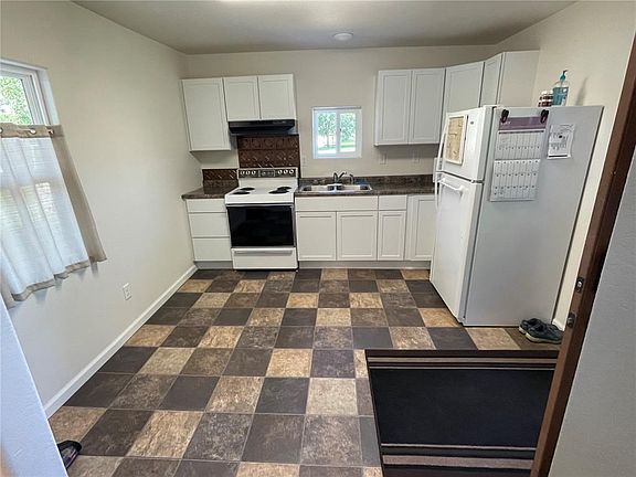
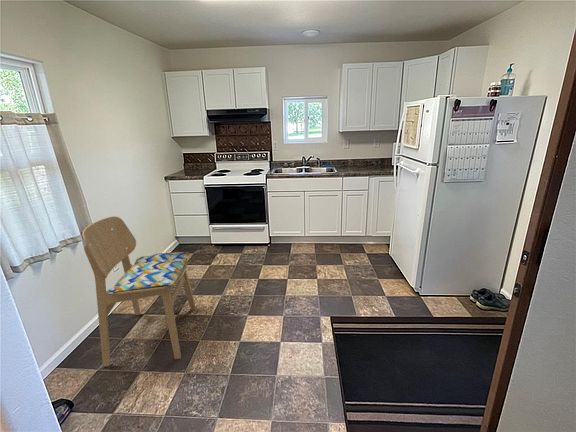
+ dining chair [81,216,197,368]
